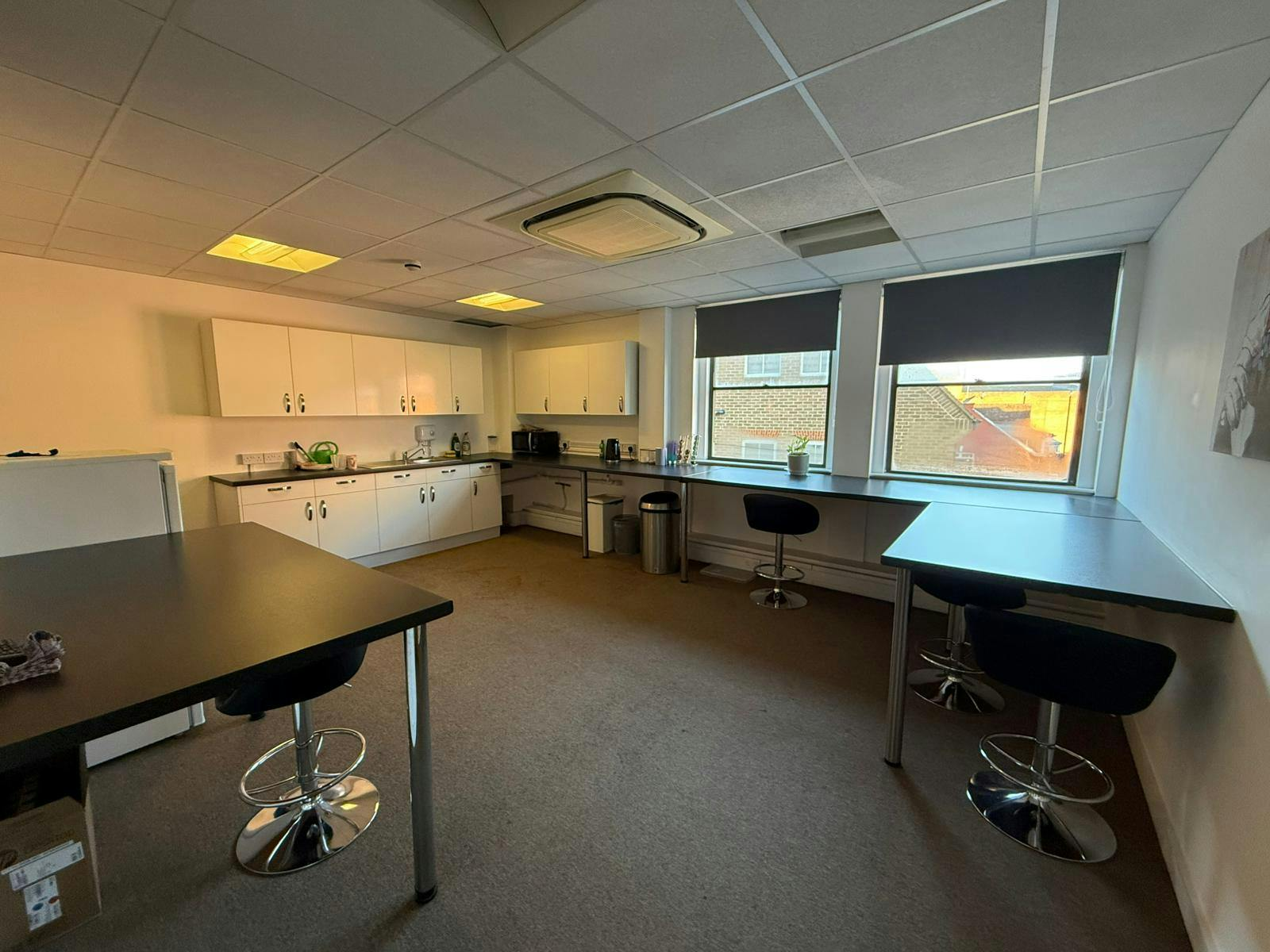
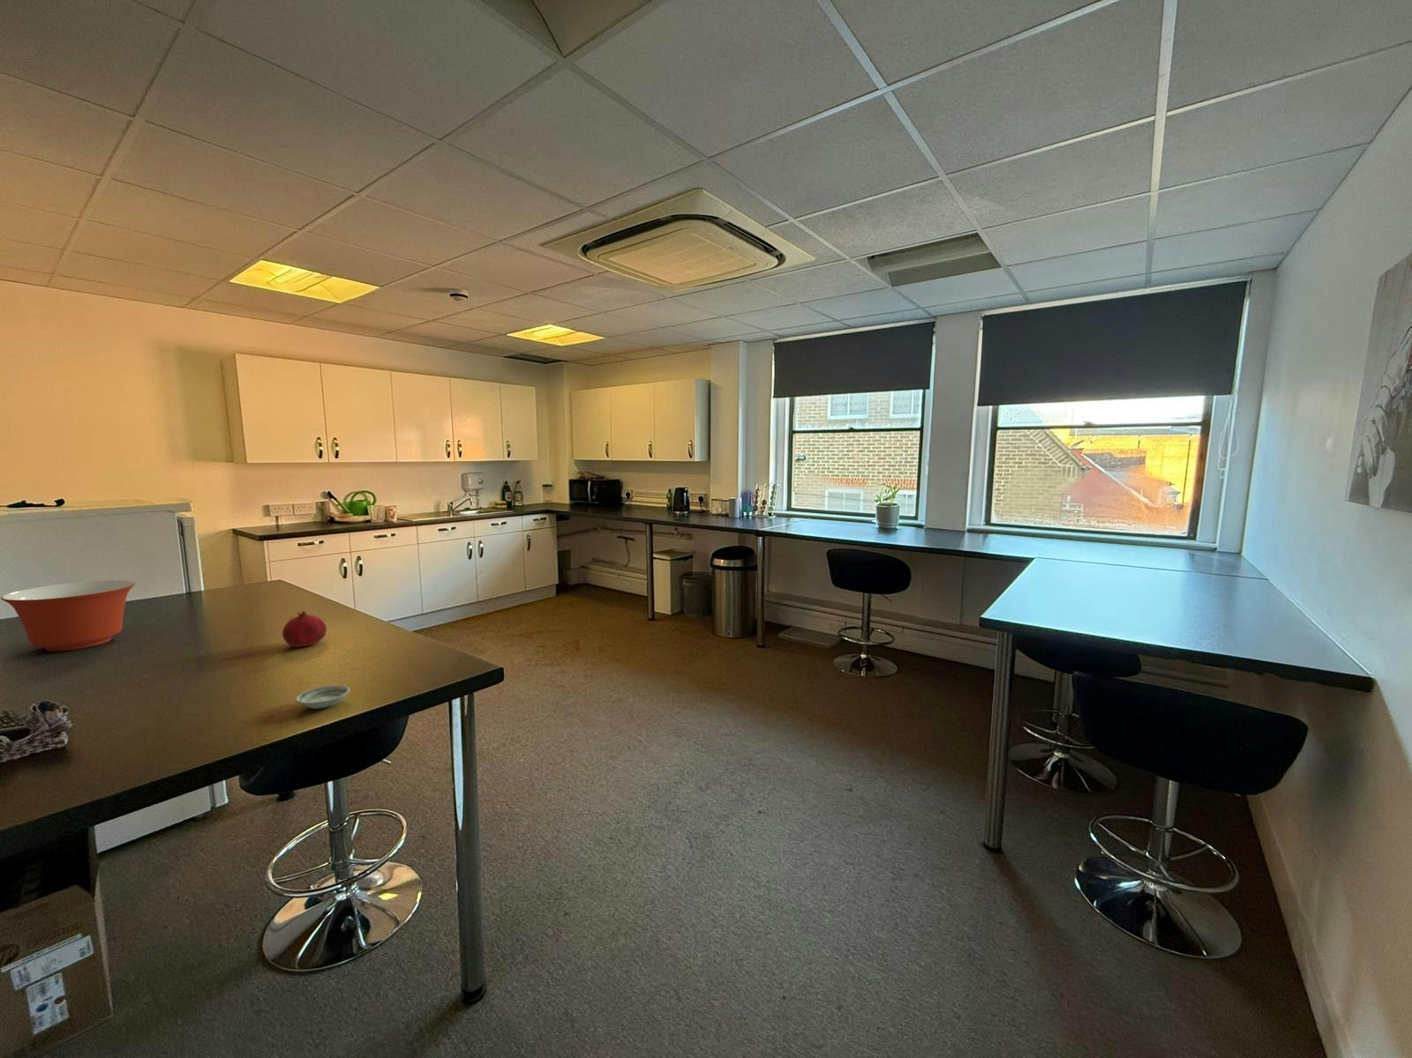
+ fruit [281,610,327,648]
+ saucer [295,685,351,710]
+ mixing bowl [0,579,136,652]
